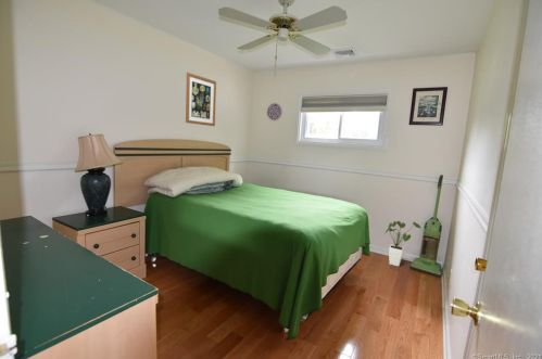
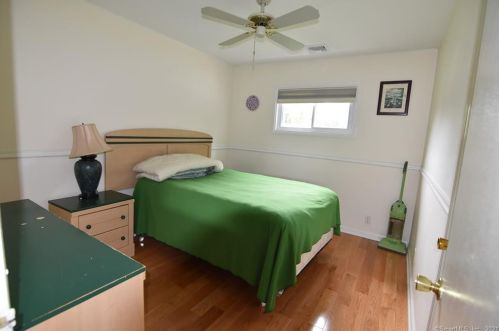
- house plant [385,220,421,267]
- wall art [185,72,217,127]
